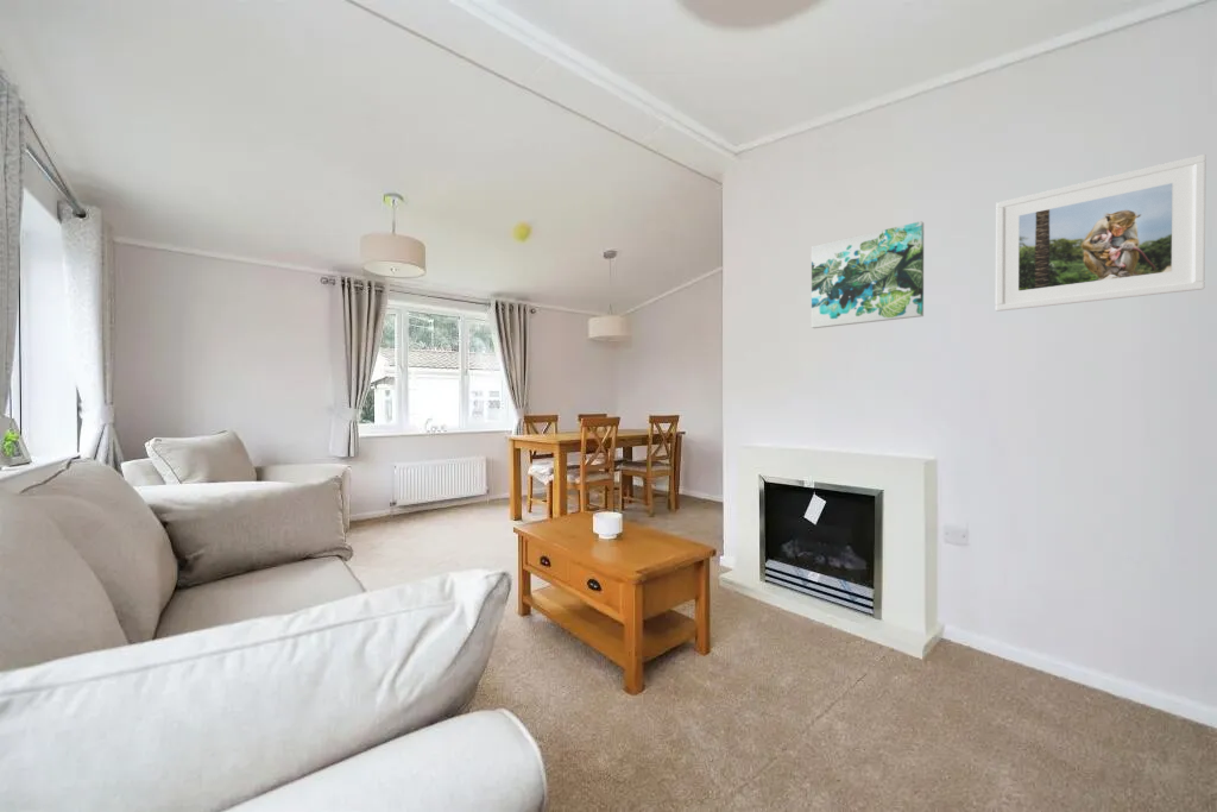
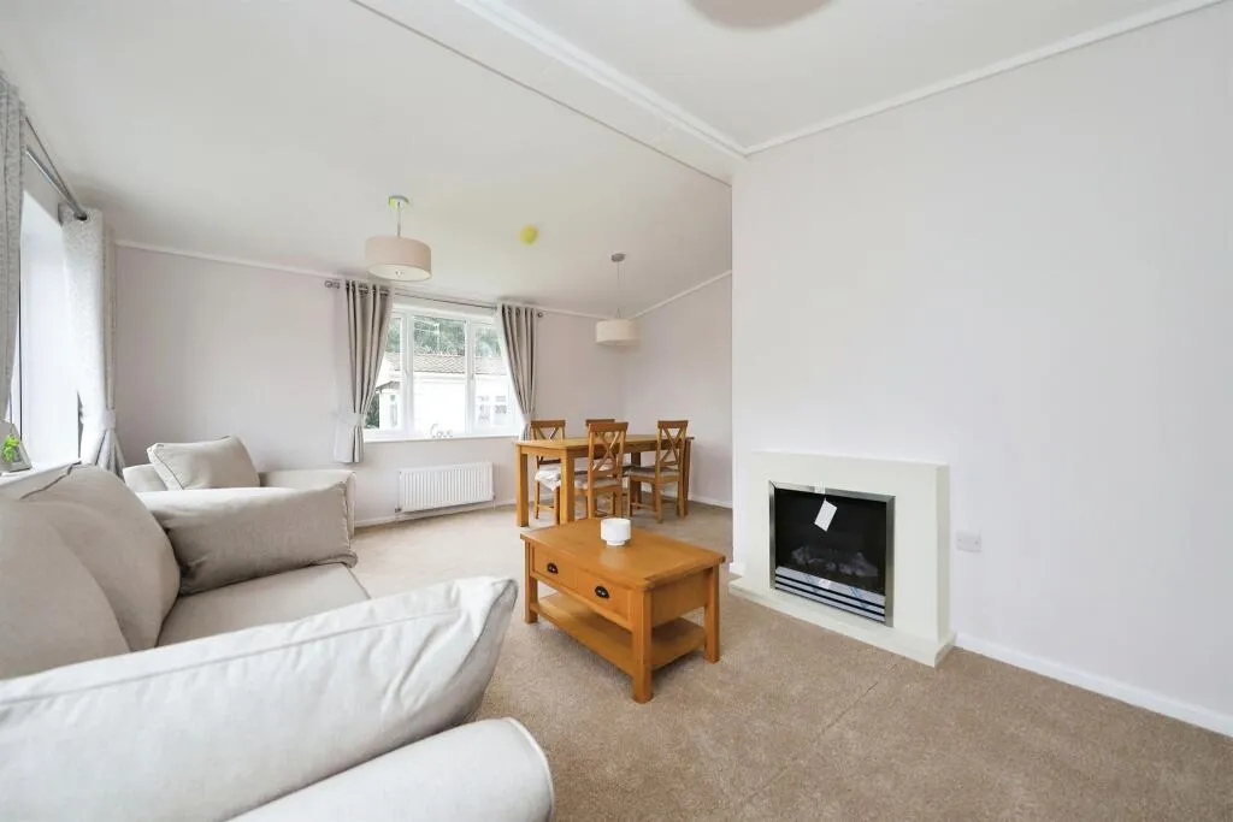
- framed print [995,153,1207,313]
- wall art [811,220,925,329]
